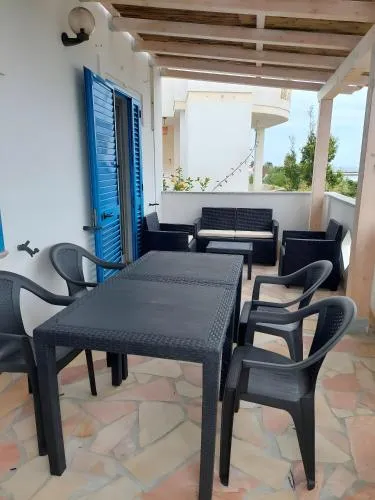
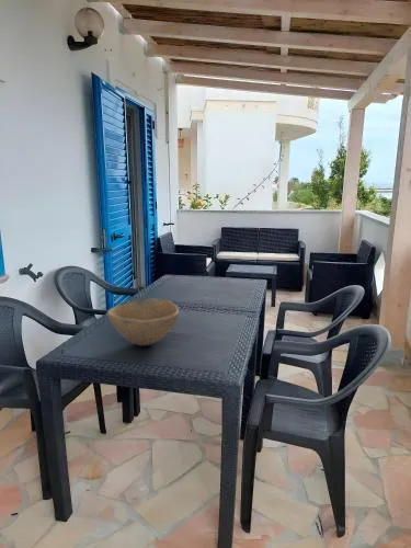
+ bowl [106,298,180,346]
